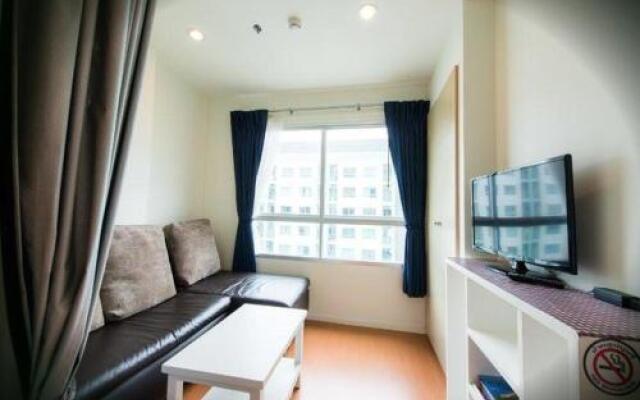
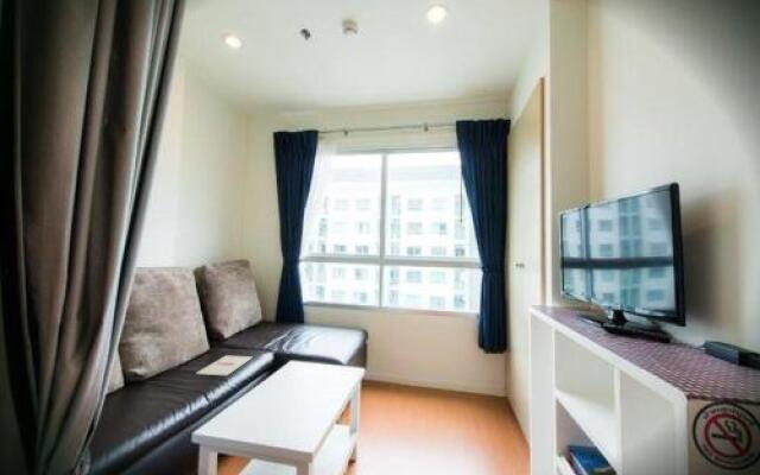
+ magazine [195,354,253,376]
